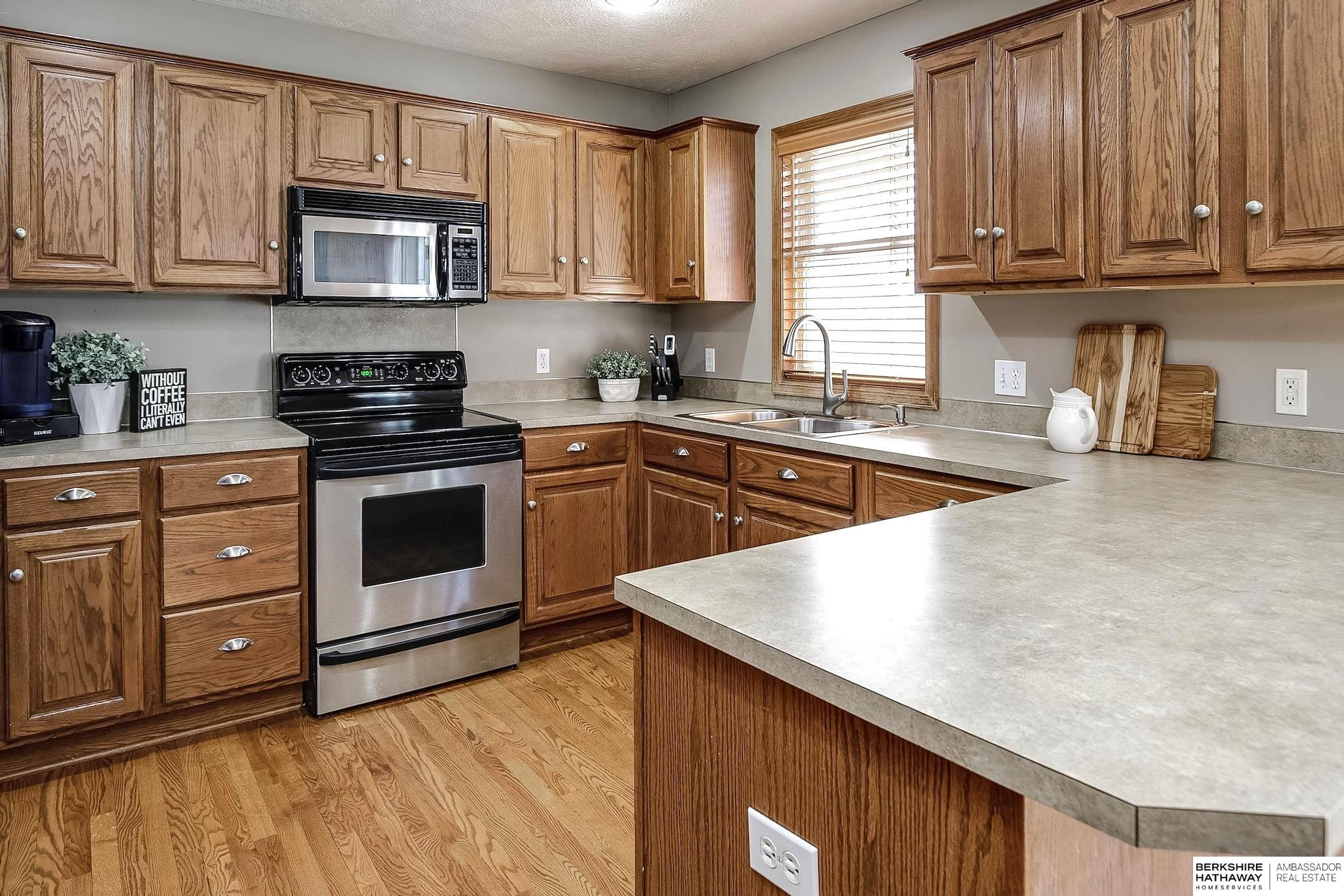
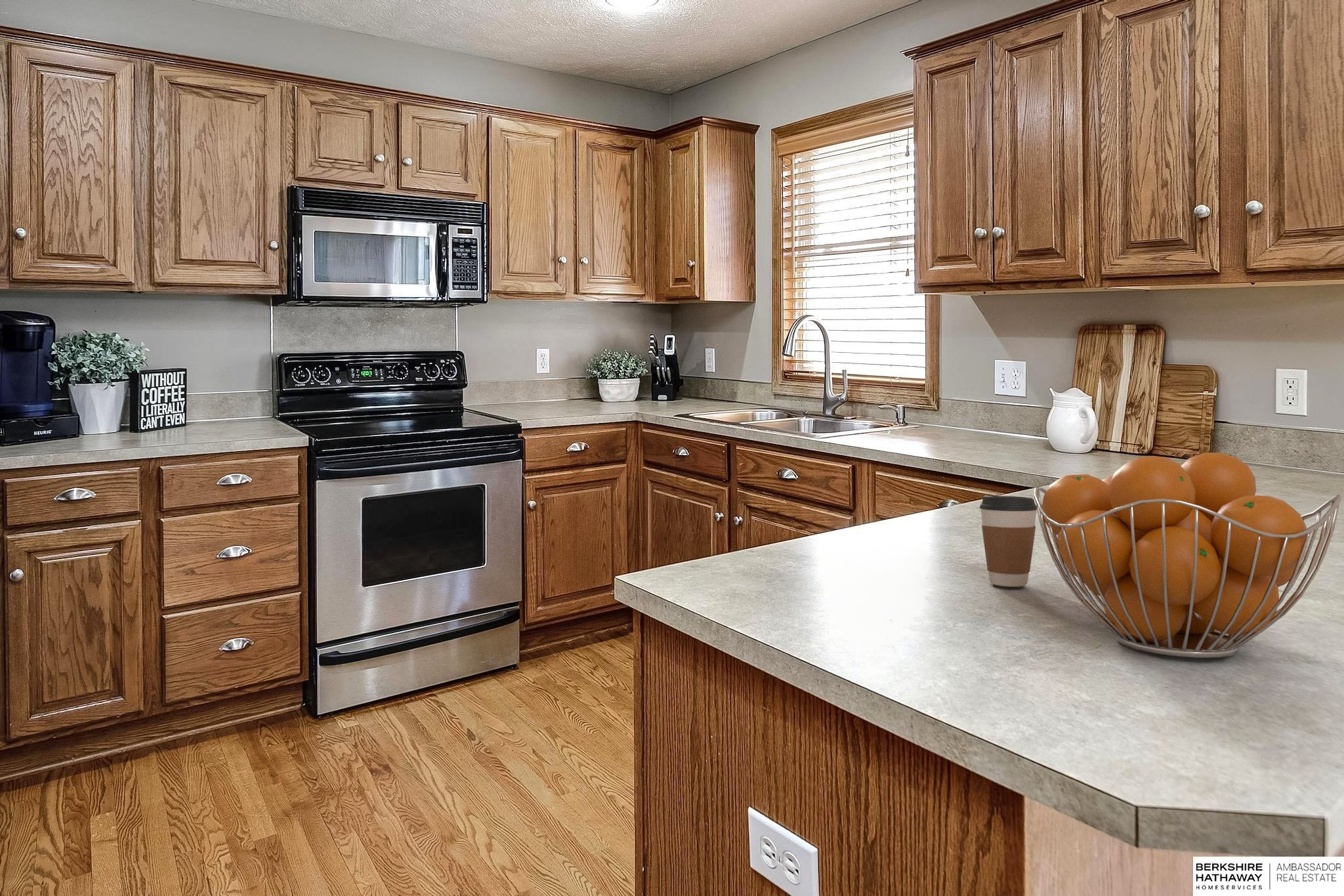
+ coffee cup [979,495,1037,588]
+ fruit basket [1034,452,1342,659]
